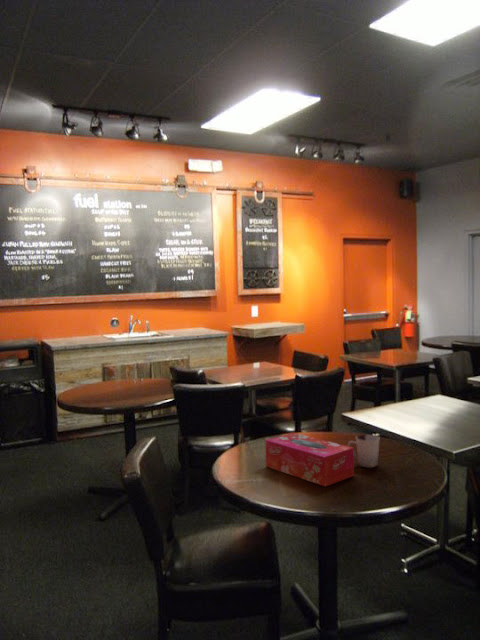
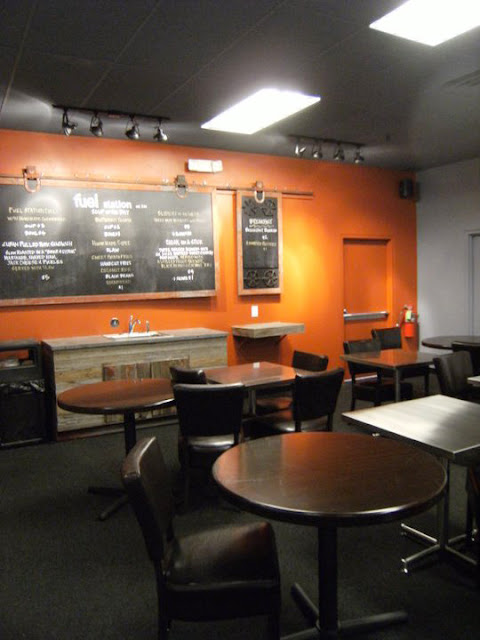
- tissue box [264,432,355,487]
- cup [347,434,381,468]
